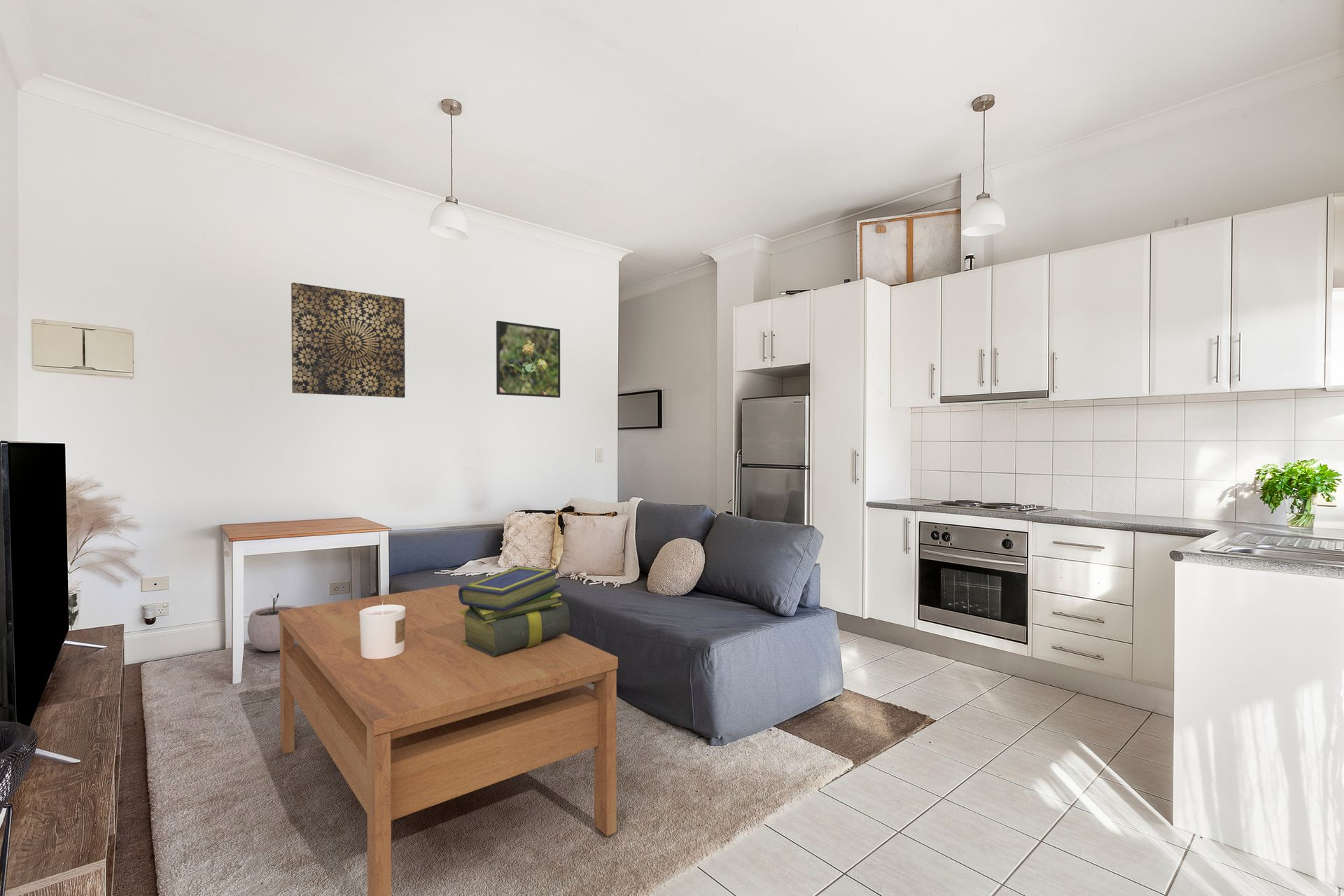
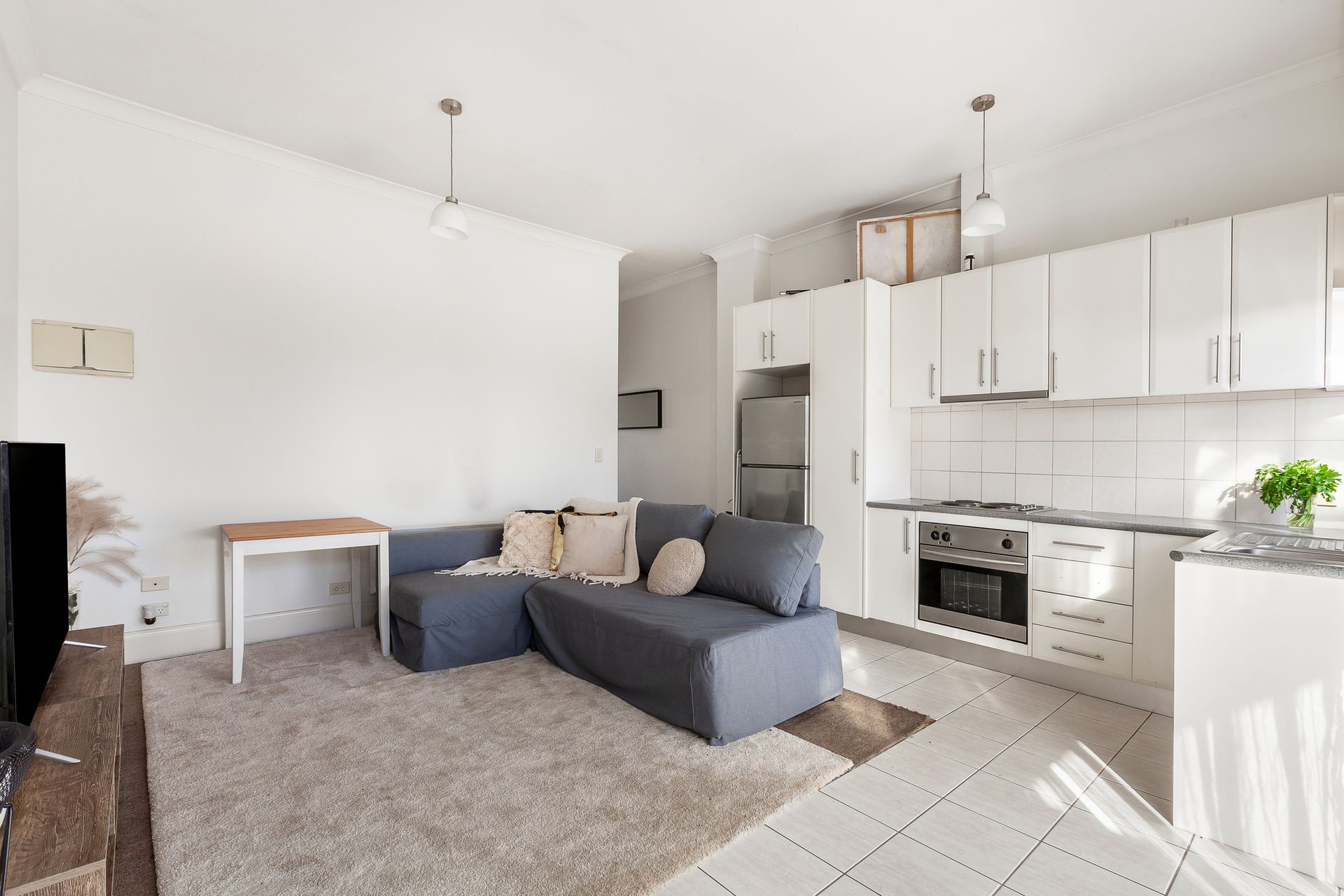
- candle [359,605,405,659]
- plant pot [247,592,297,652]
- wall art [290,282,406,398]
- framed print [496,320,561,398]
- stack of books [458,566,570,657]
- coffee table [279,584,619,896]
